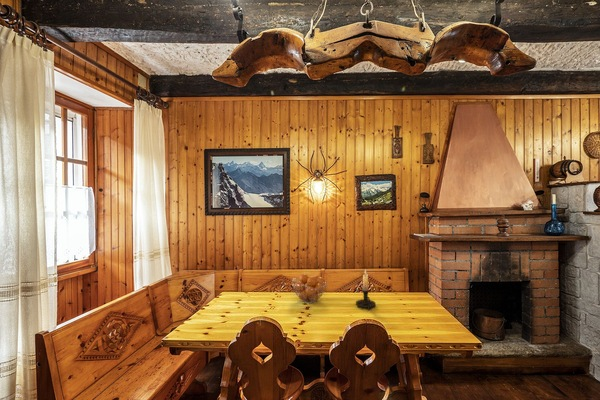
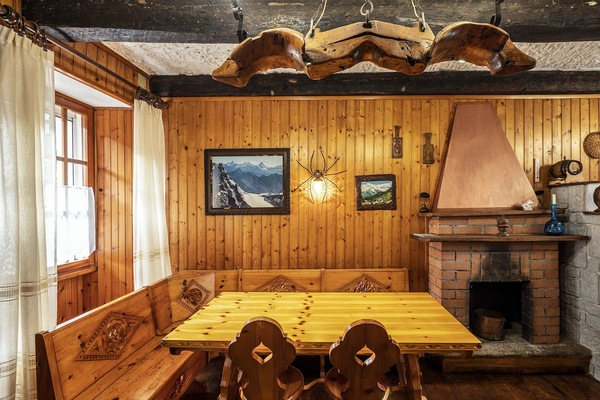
- candle holder [355,268,377,311]
- fruit basket [291,273,328,304]
